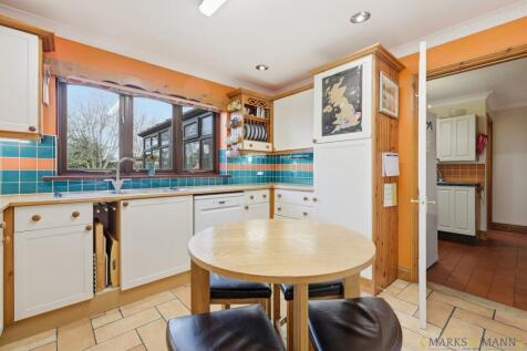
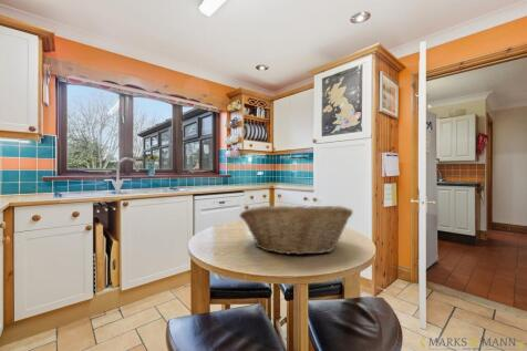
+ fruit basket [238,204,353,256]
